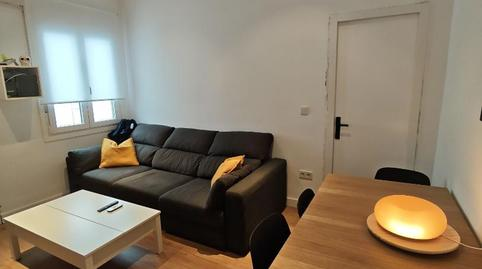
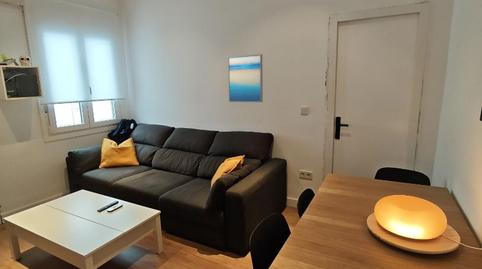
+ wall art [227,53,264,103]
